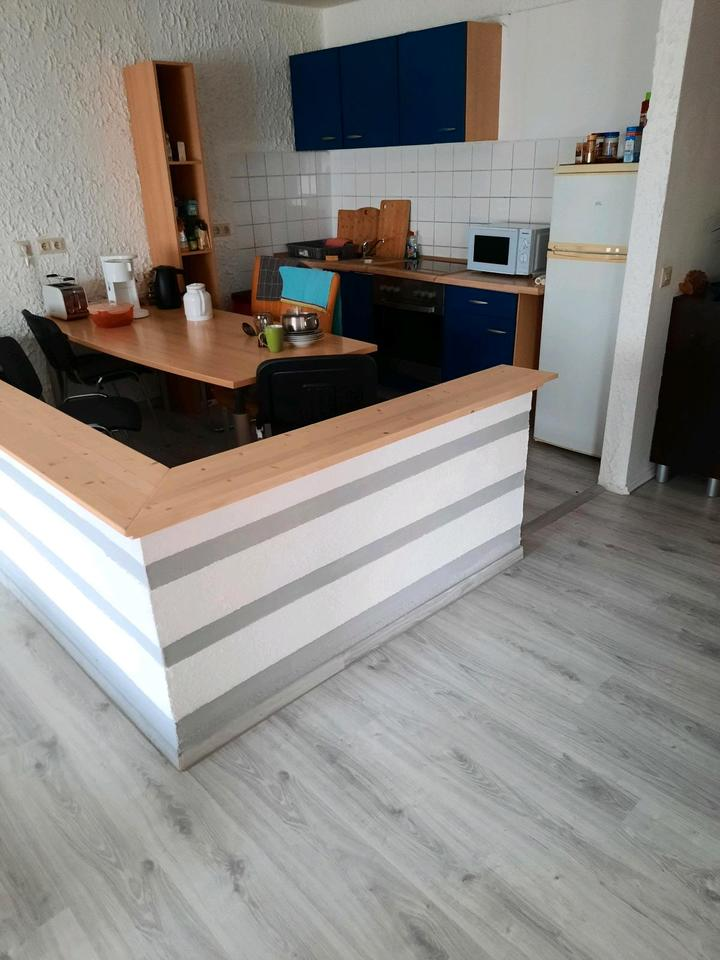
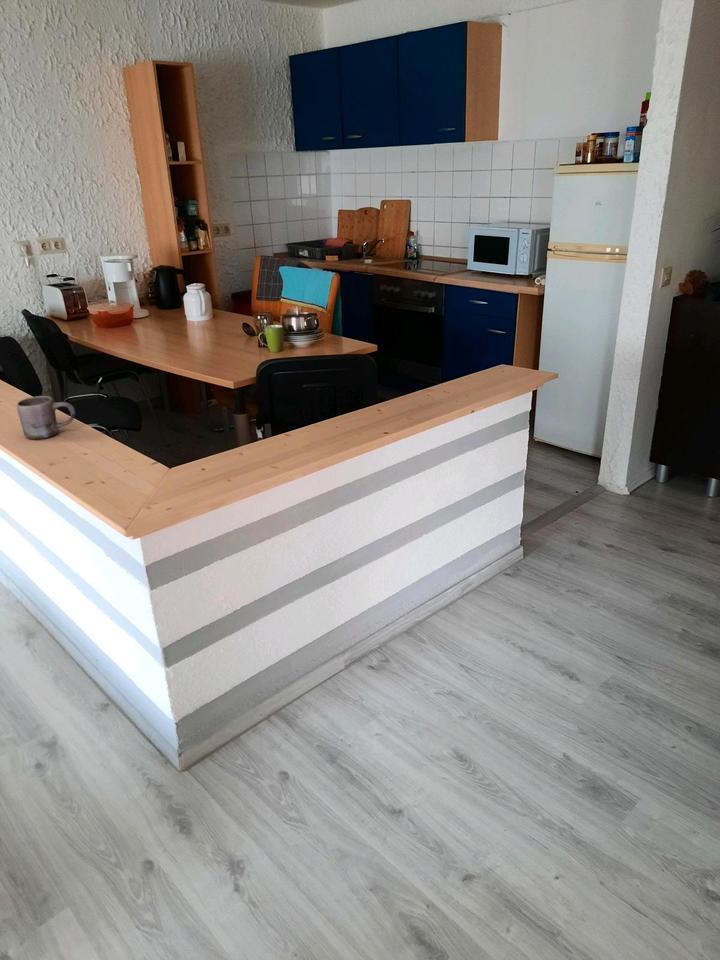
+ mug [16,395,76,440]
